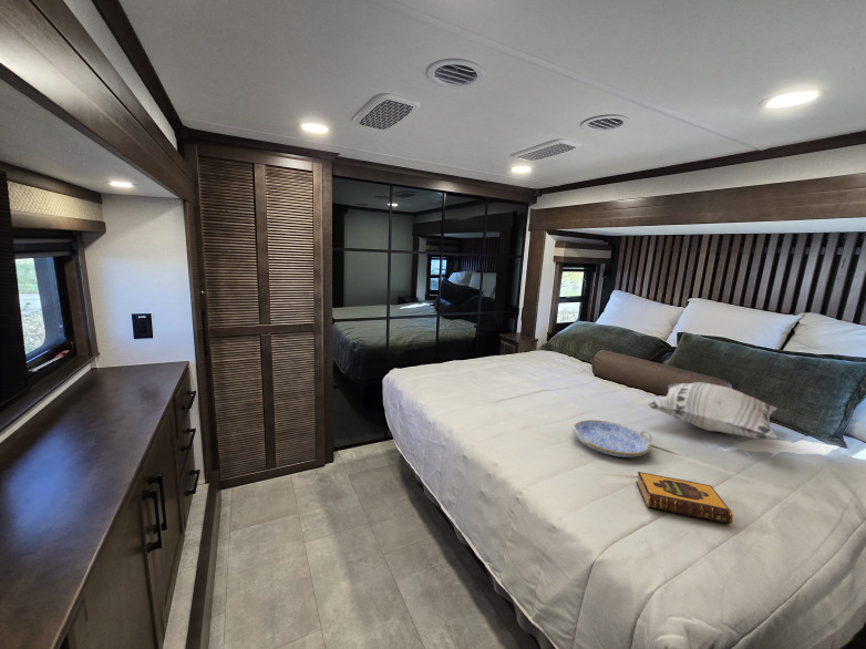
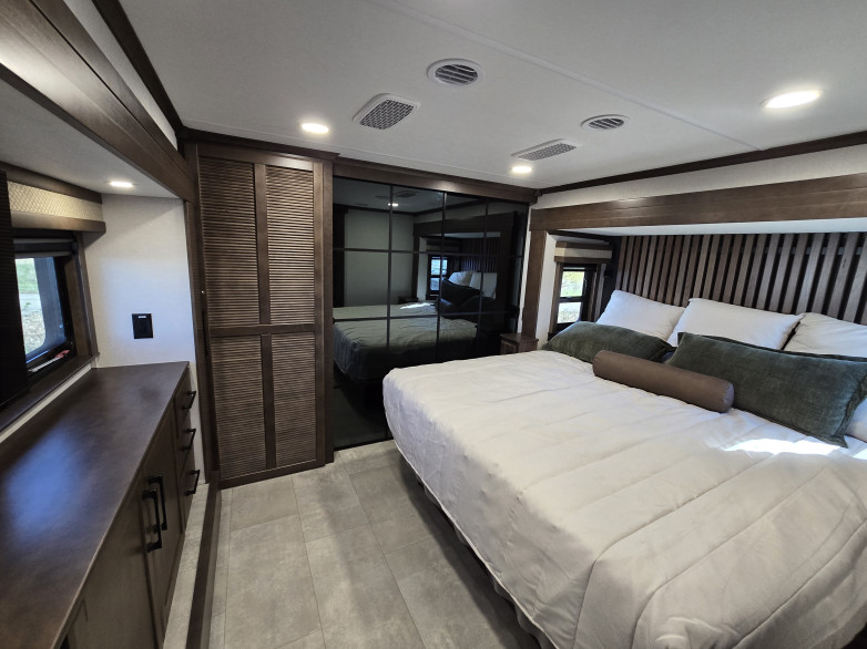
- serving tray [570,419,652,459]
- hardback book [635,471,734,525]
- decorative pillow [647,381,781,441]
